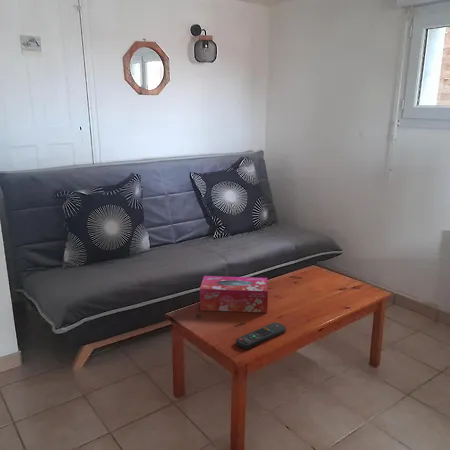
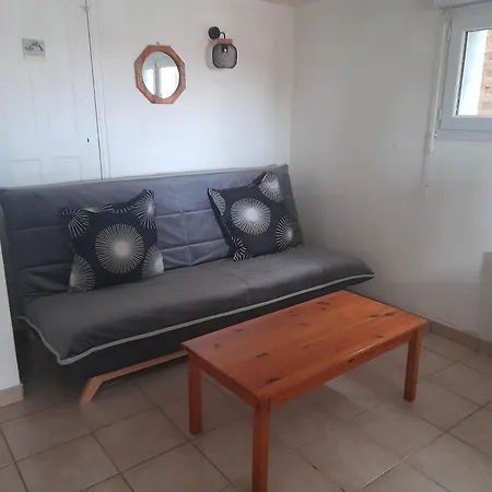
- tissue box [199,275,269,314]
- remote control [235,322,287,350]
